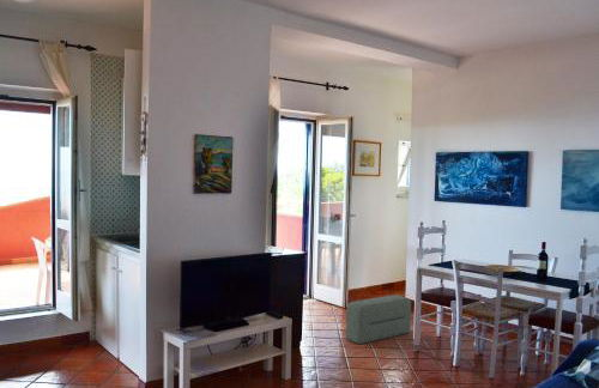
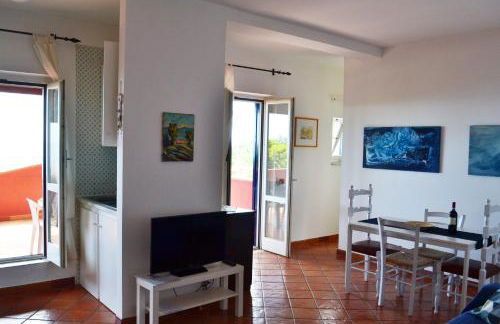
- pouf [345,293,412,345]
